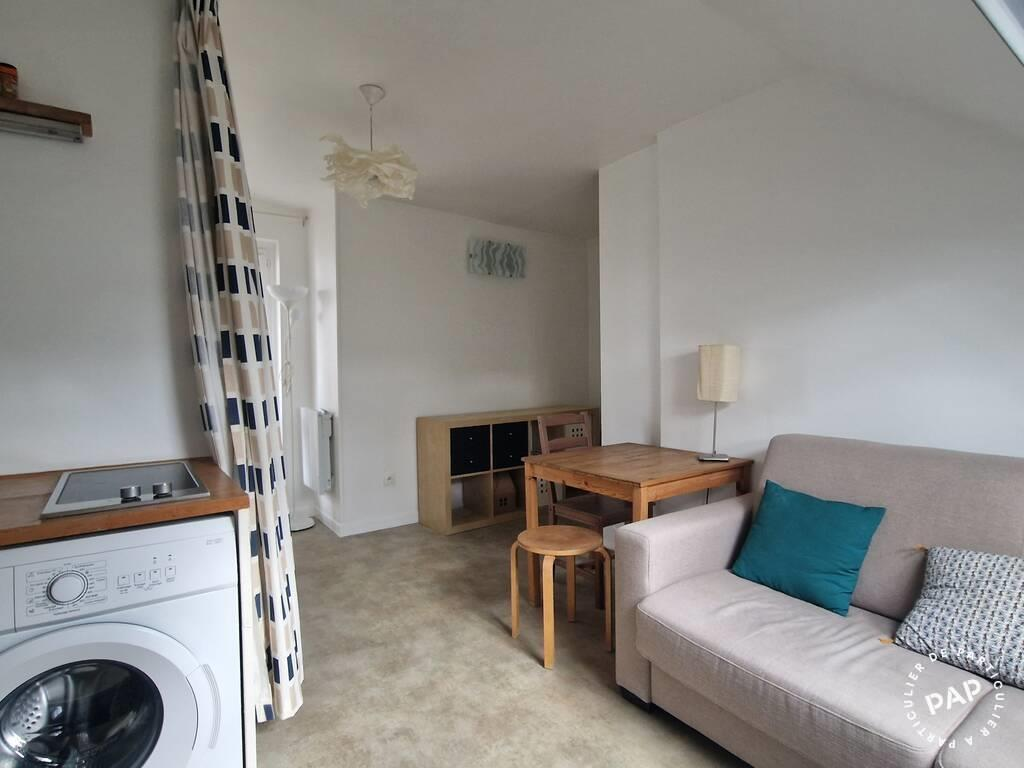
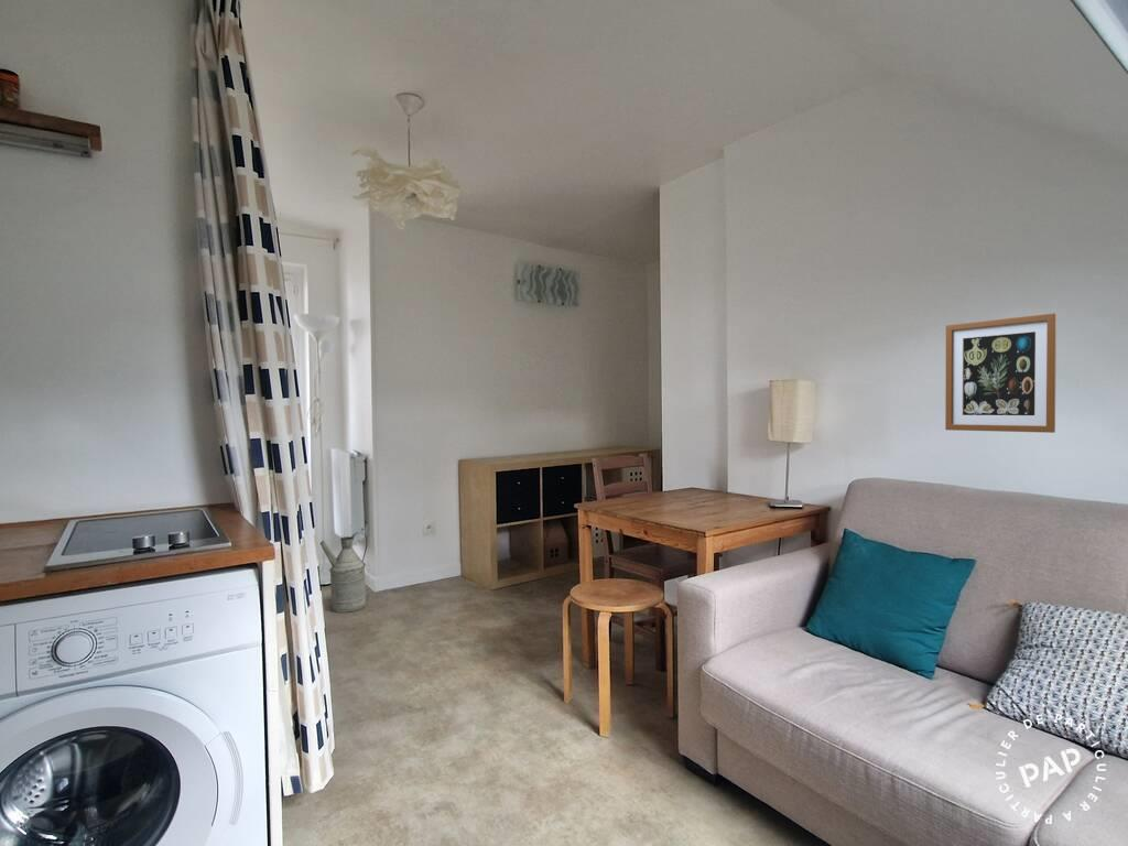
+ watering can [319,531,369,614]
+ wall art [944,312,1058,434]
